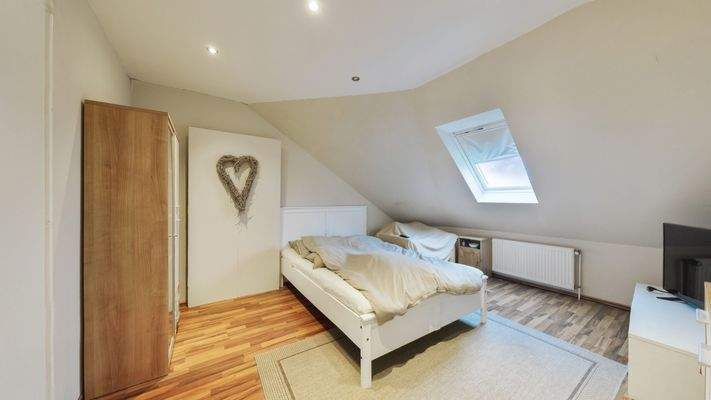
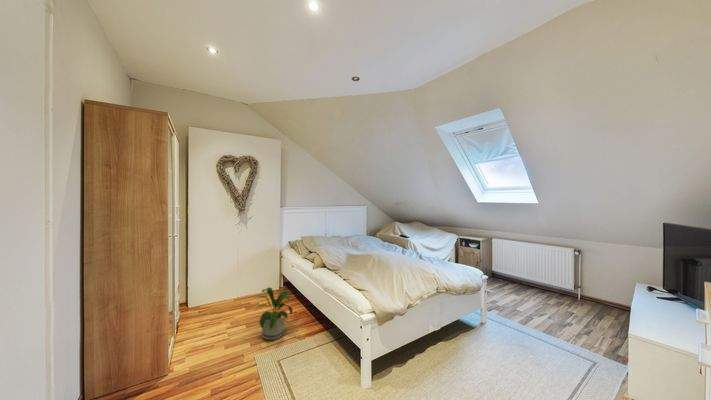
+ house plant [255,286,293,341]
